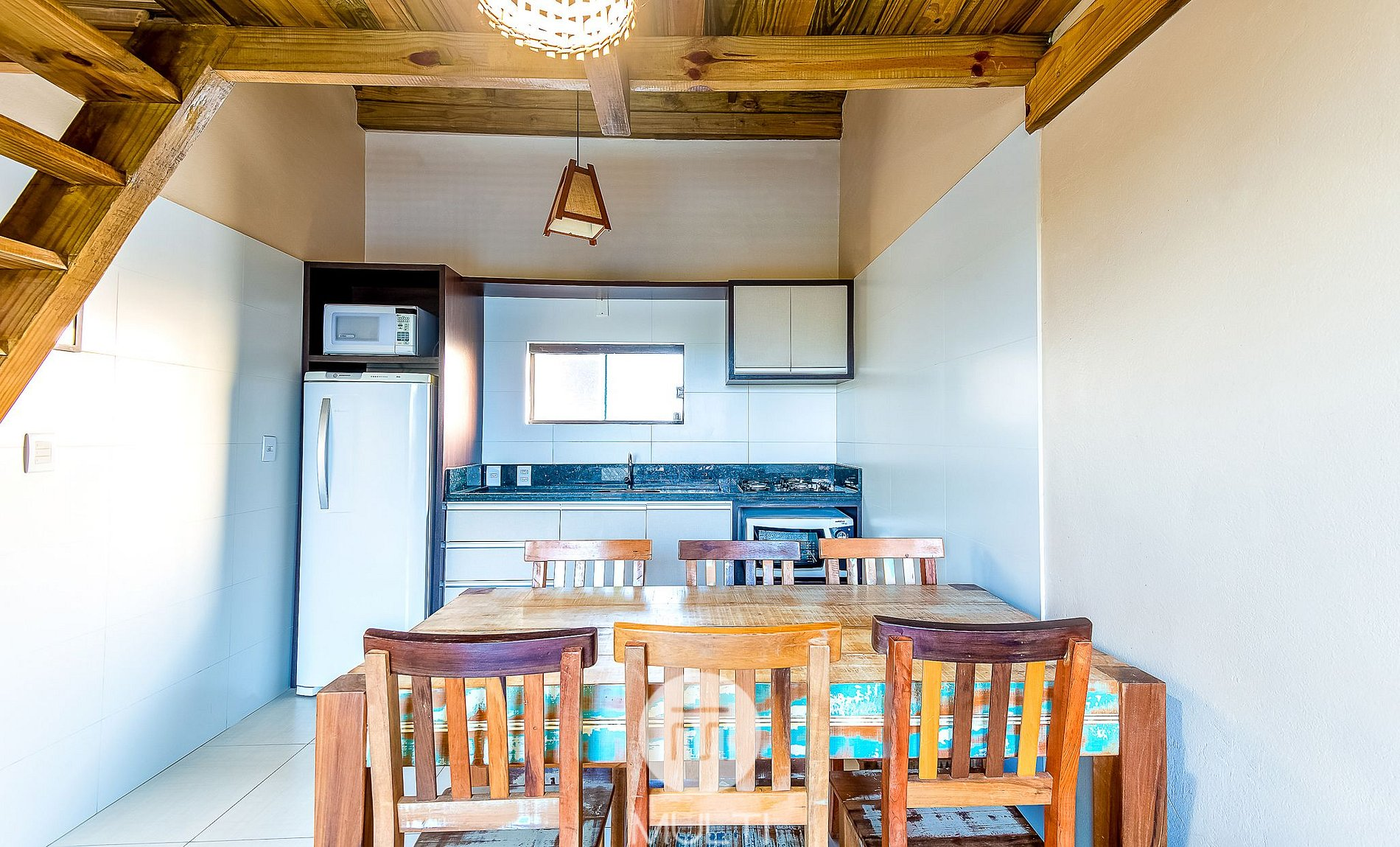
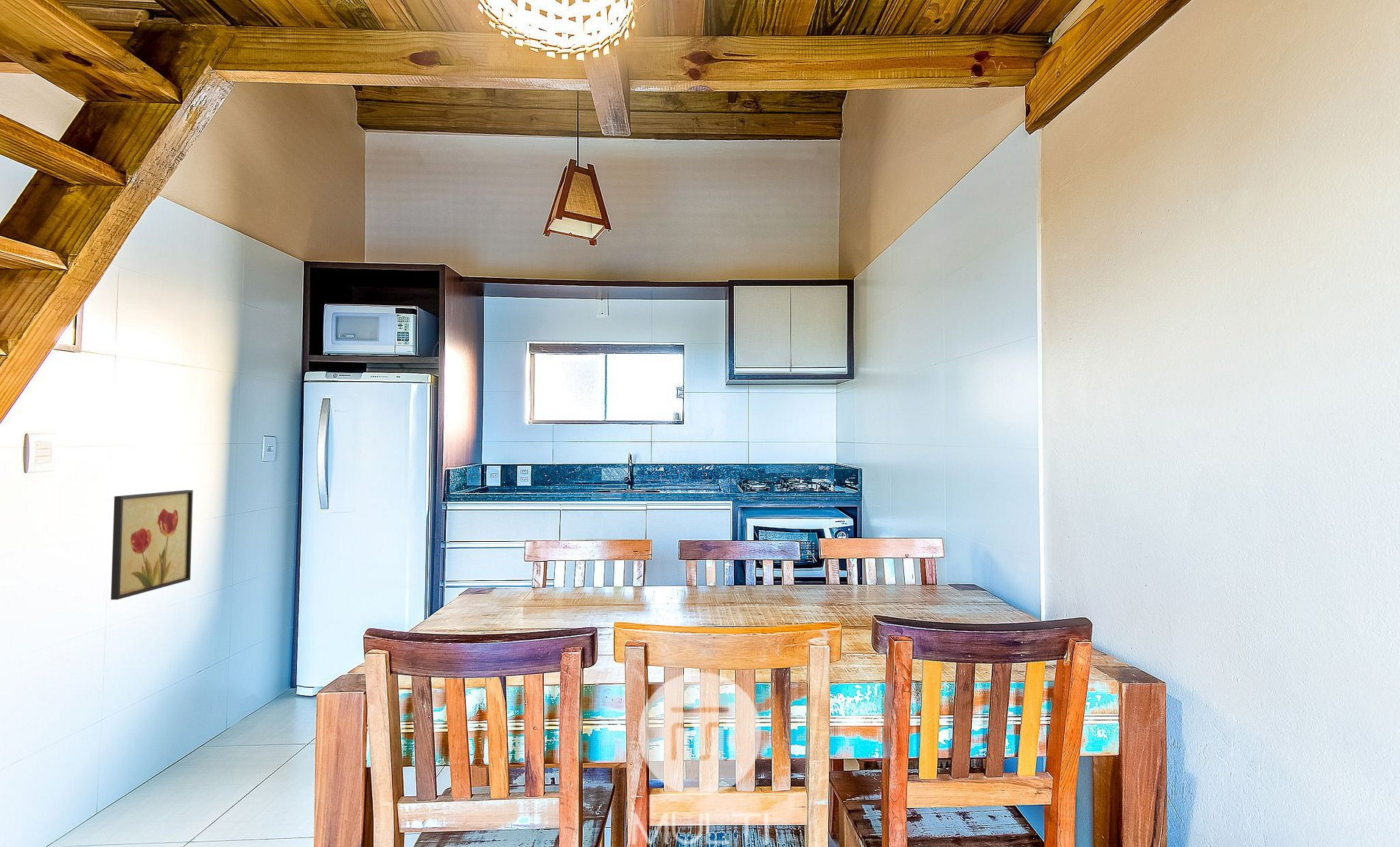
+ wall art [111,489,194,601]
